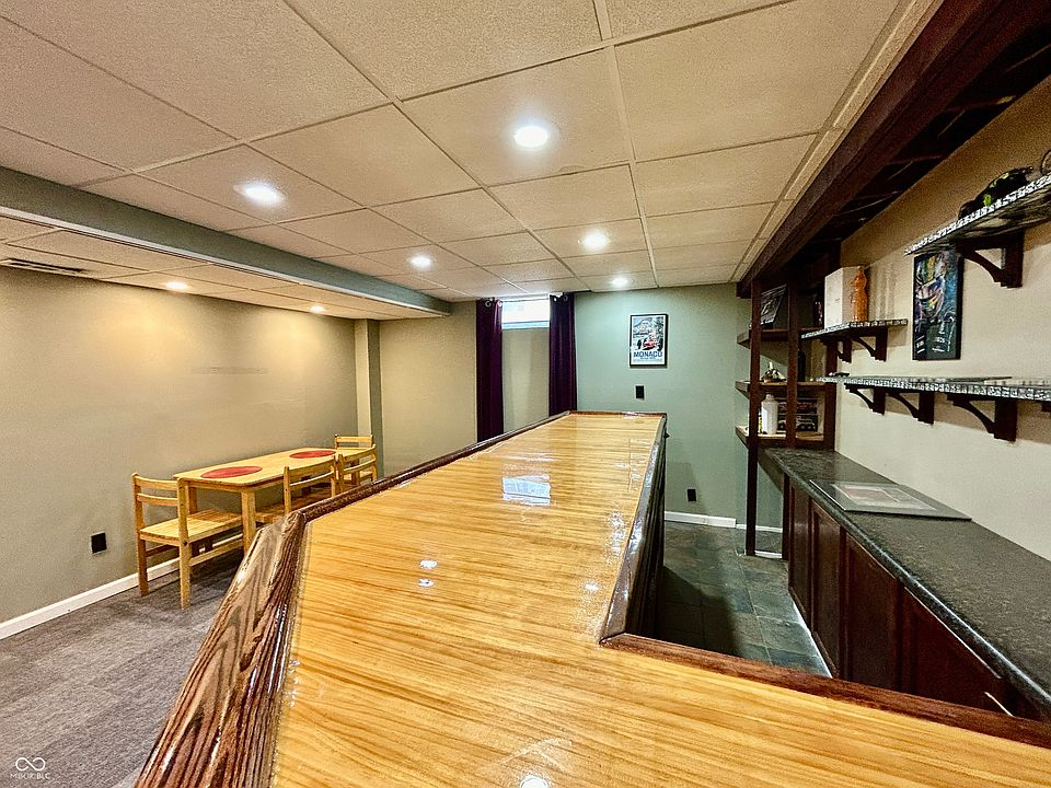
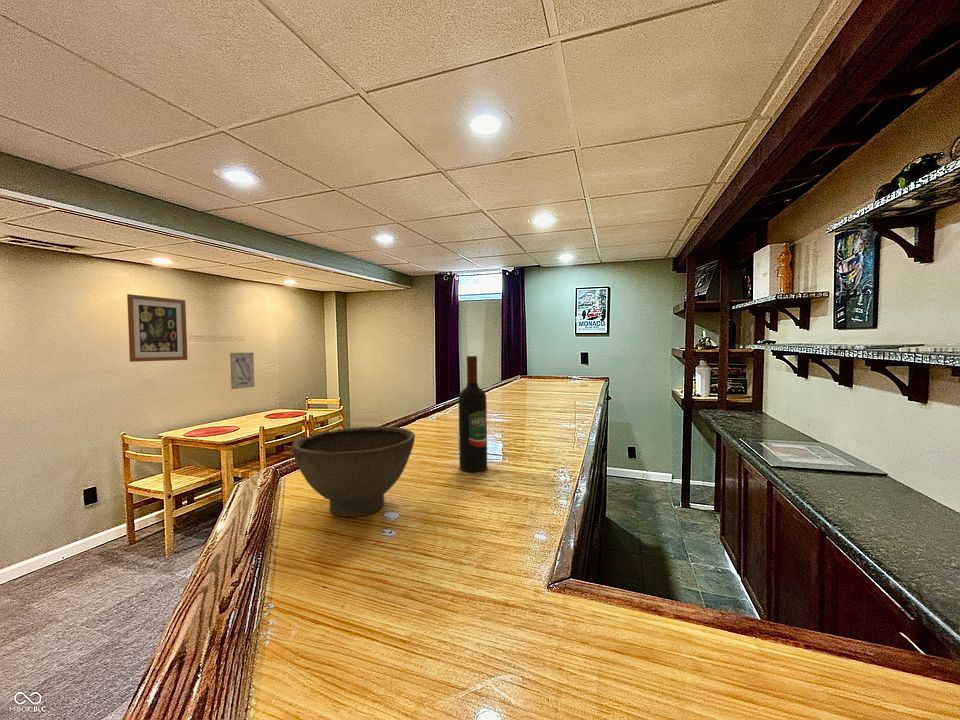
+ bowl [291,425,416,518]
+ wall art [126,293,188,363]
+ wall art [229,351,255,390]
+ wine bottle [457,355,488,472]
